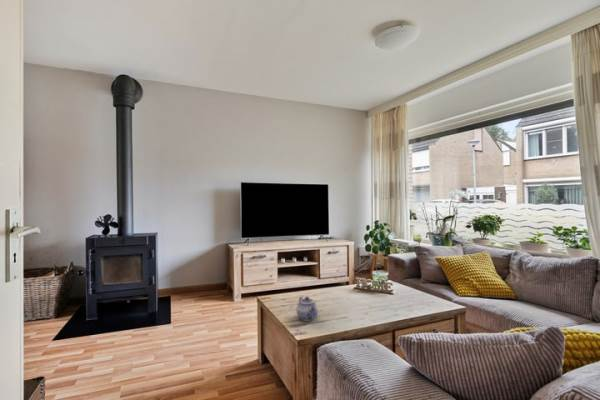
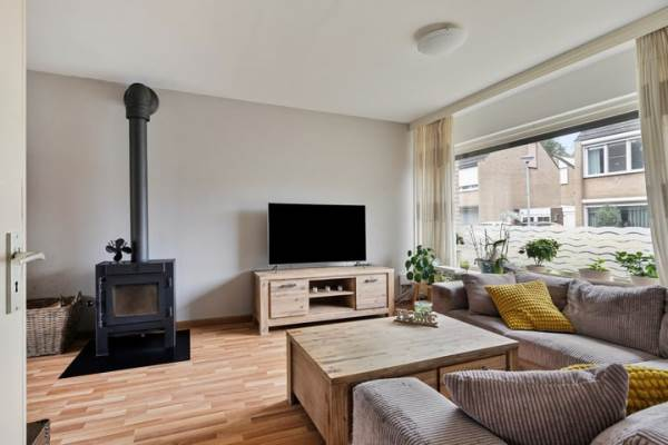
- teapot [296,296,319,322]
